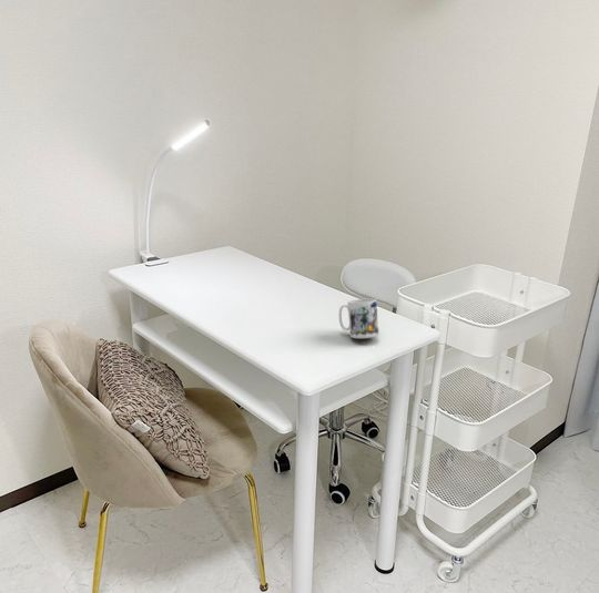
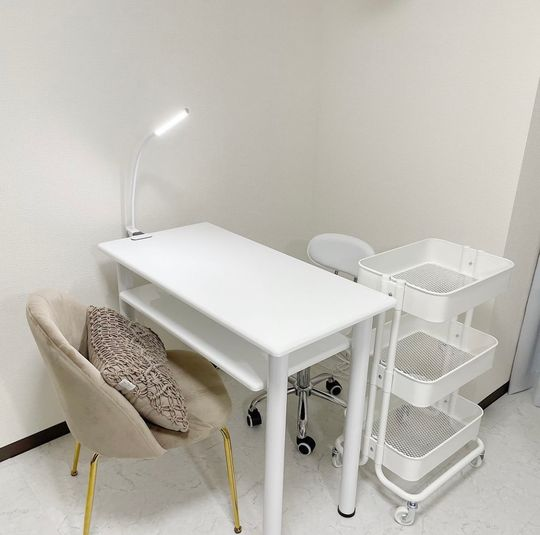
- mug [338,298,380,339]
